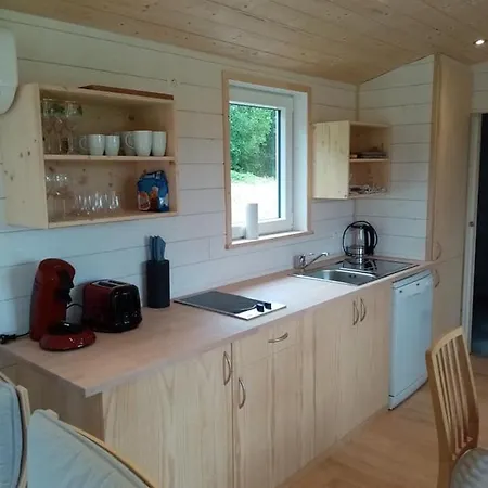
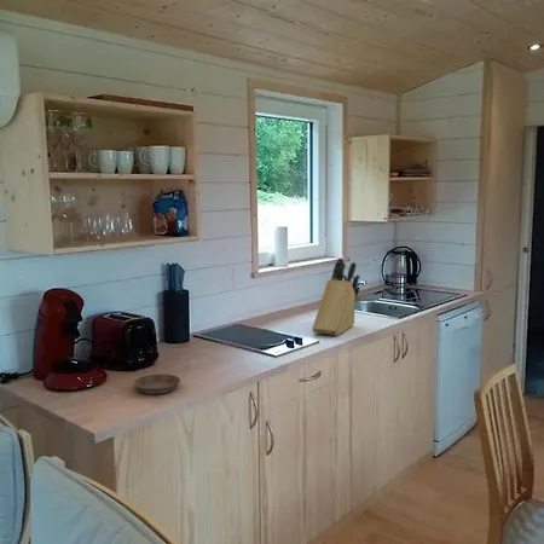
+ knife block [312,256,361,337]
+ saucer [133,374,181,395]
